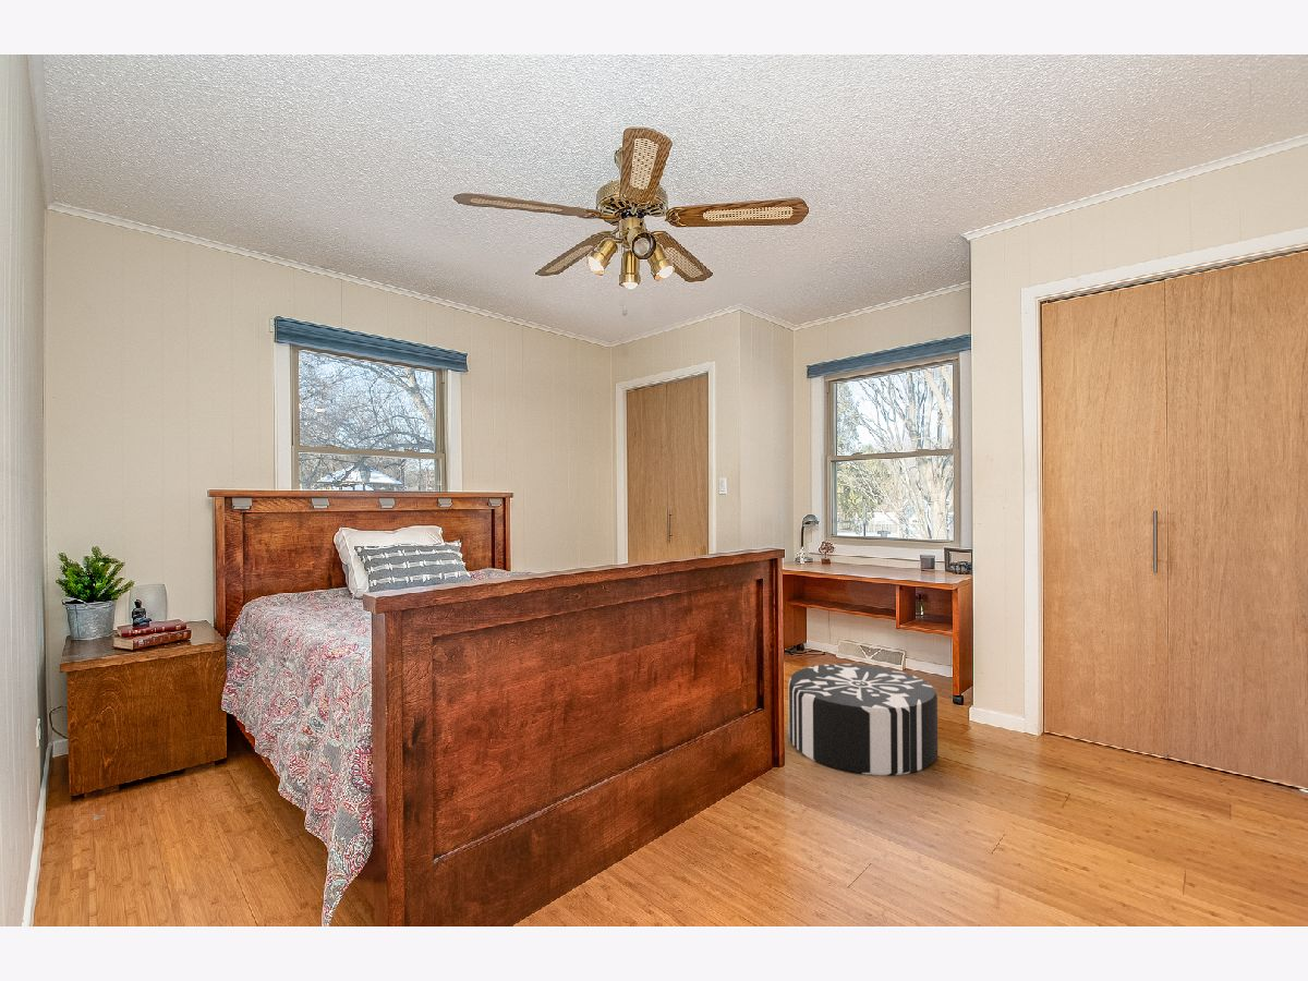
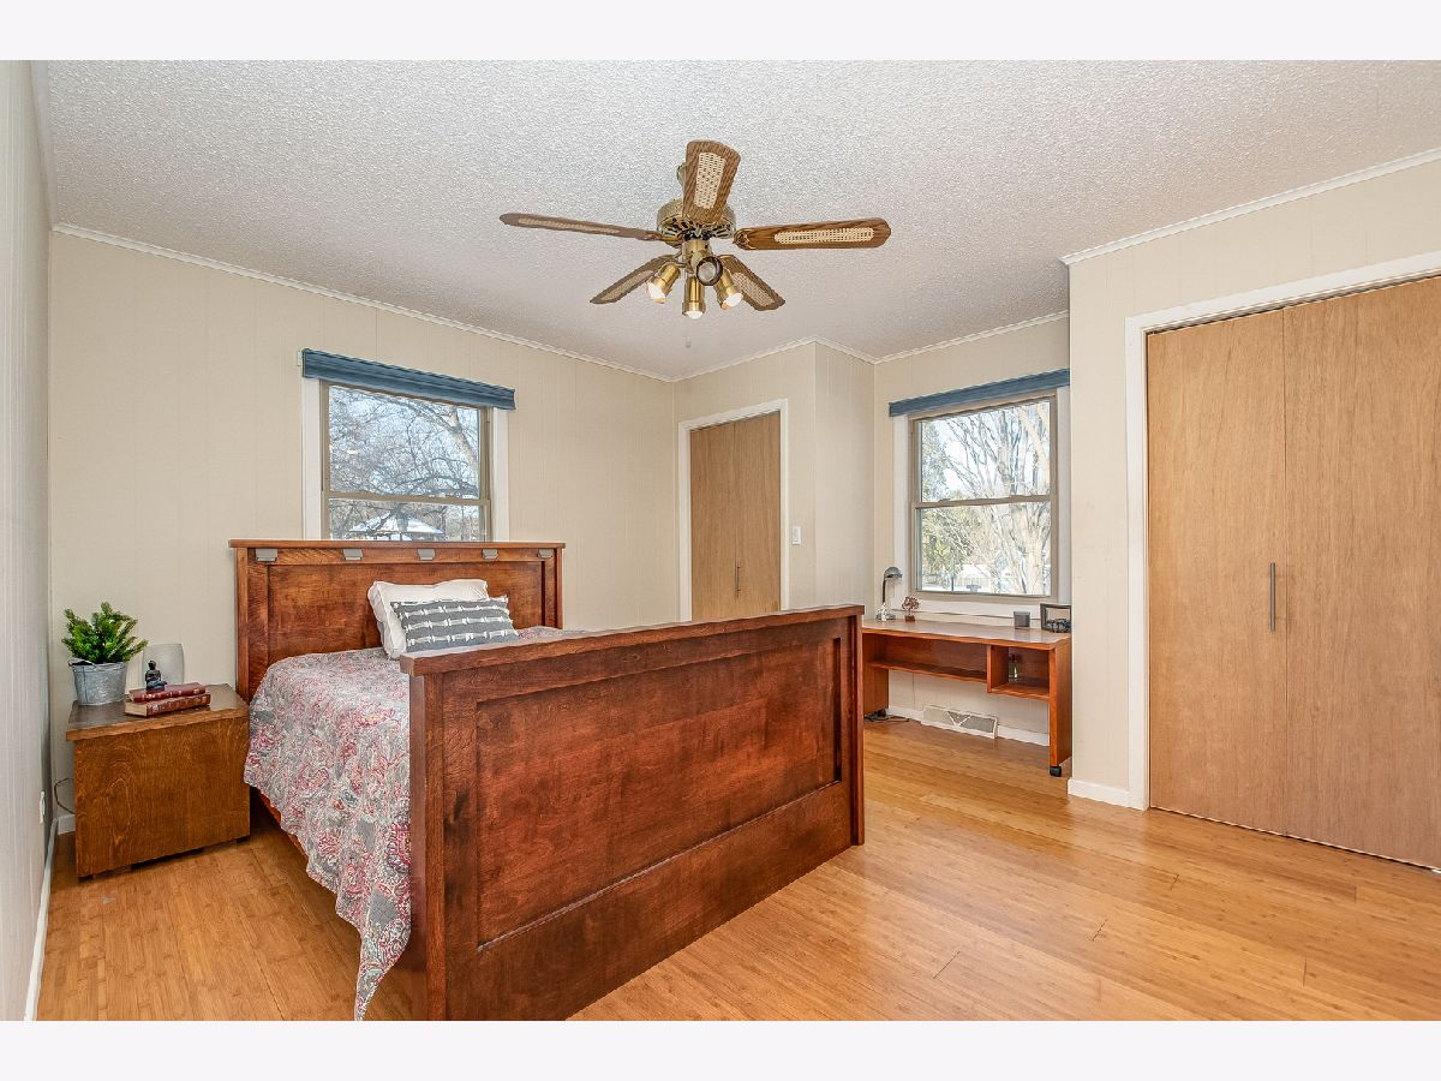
- pouf [787,663,938,776]
